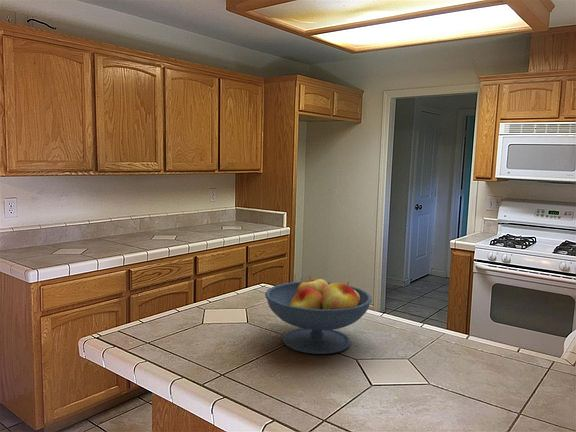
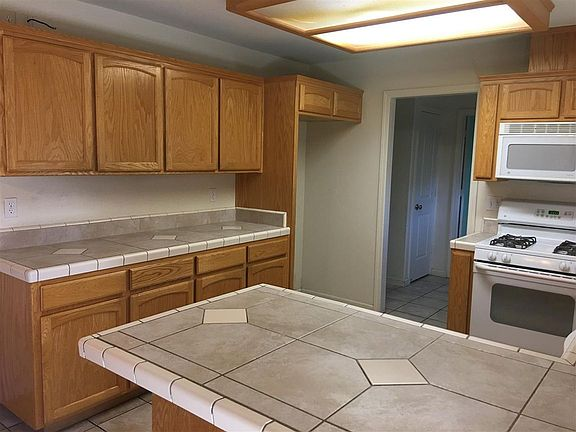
- fruit bowl [264,275,373,355]
